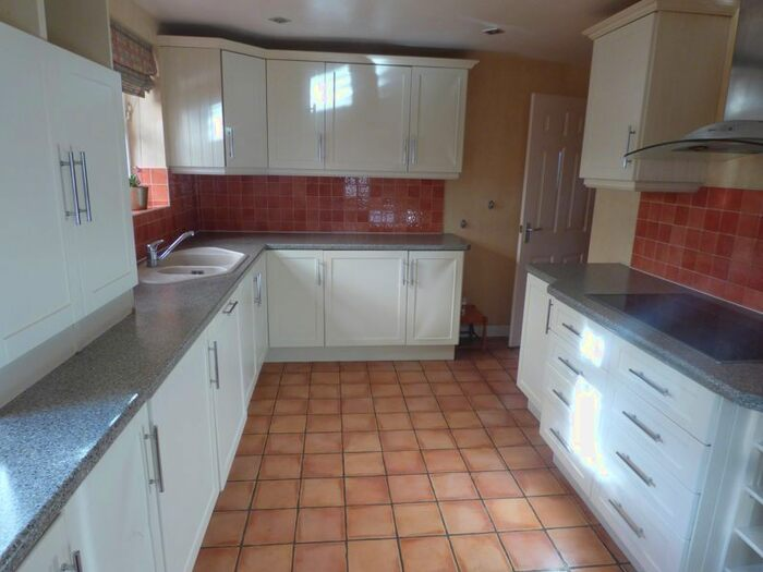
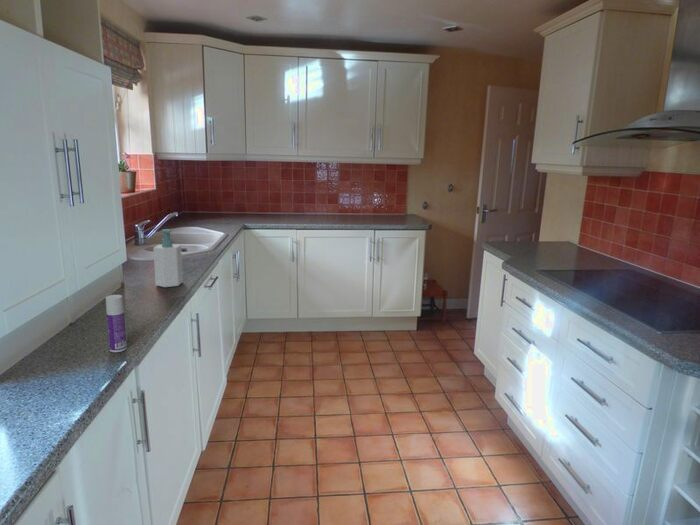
+ soap bottle [152,228,184,288]
+ bottle [105,294,128,353]
